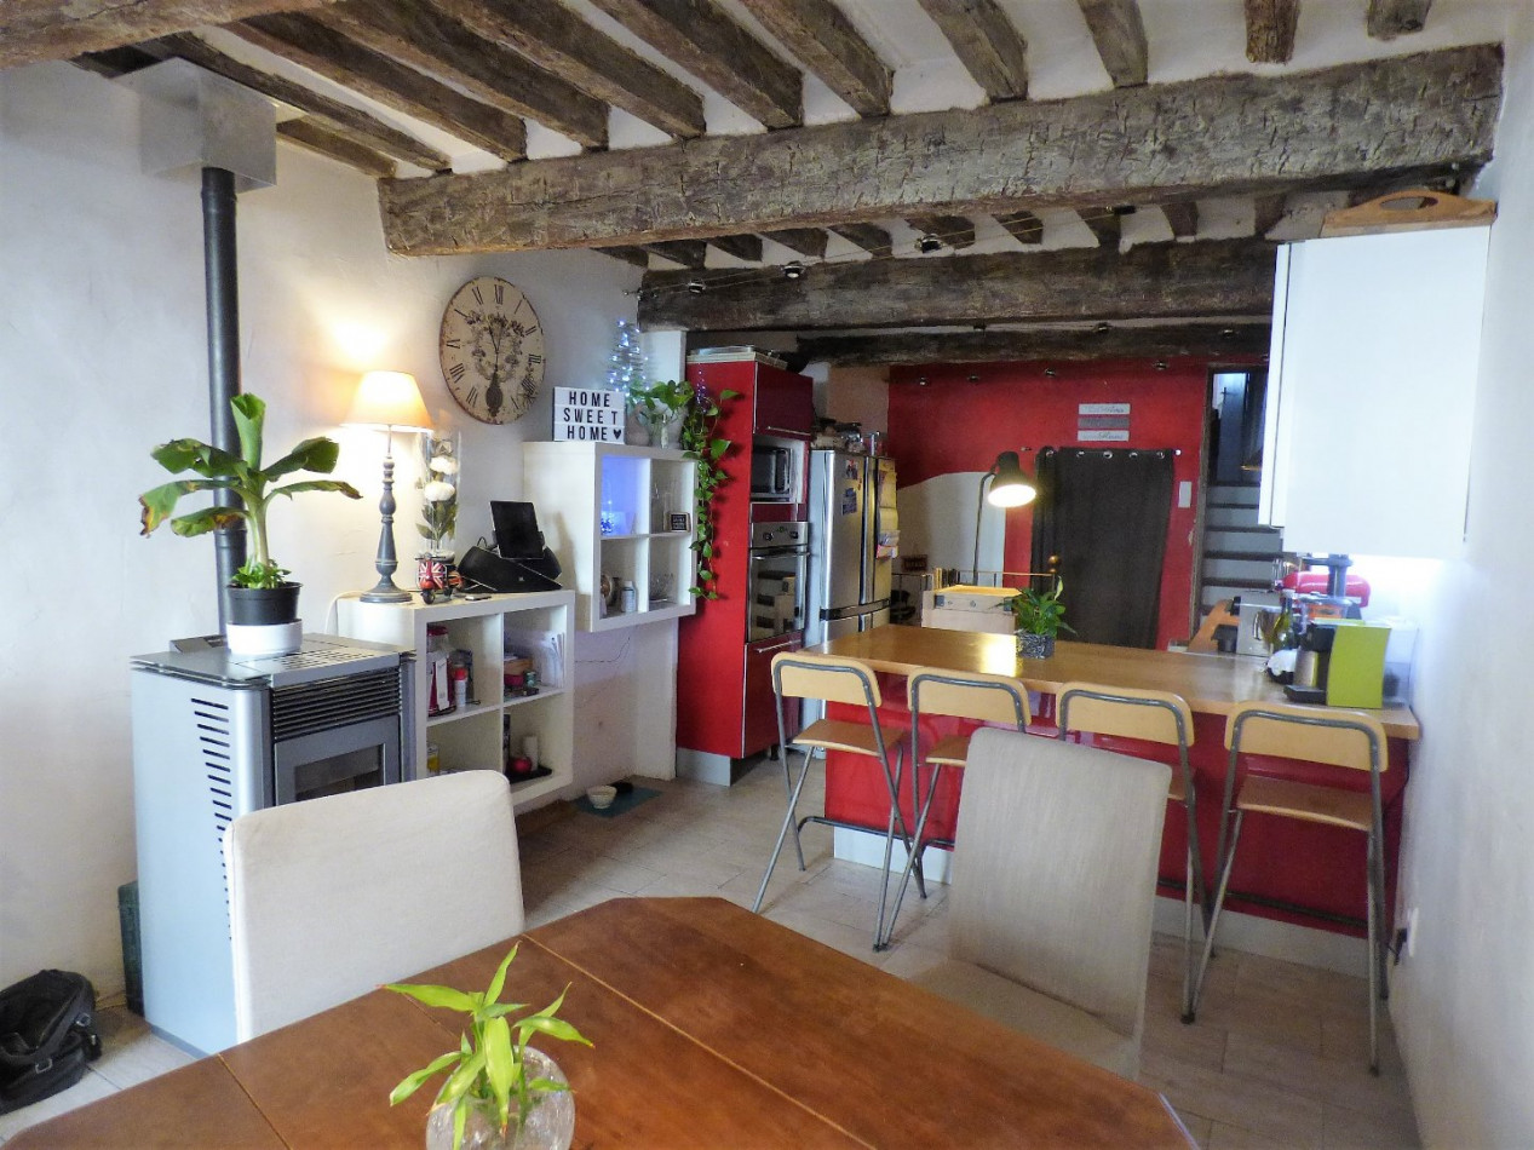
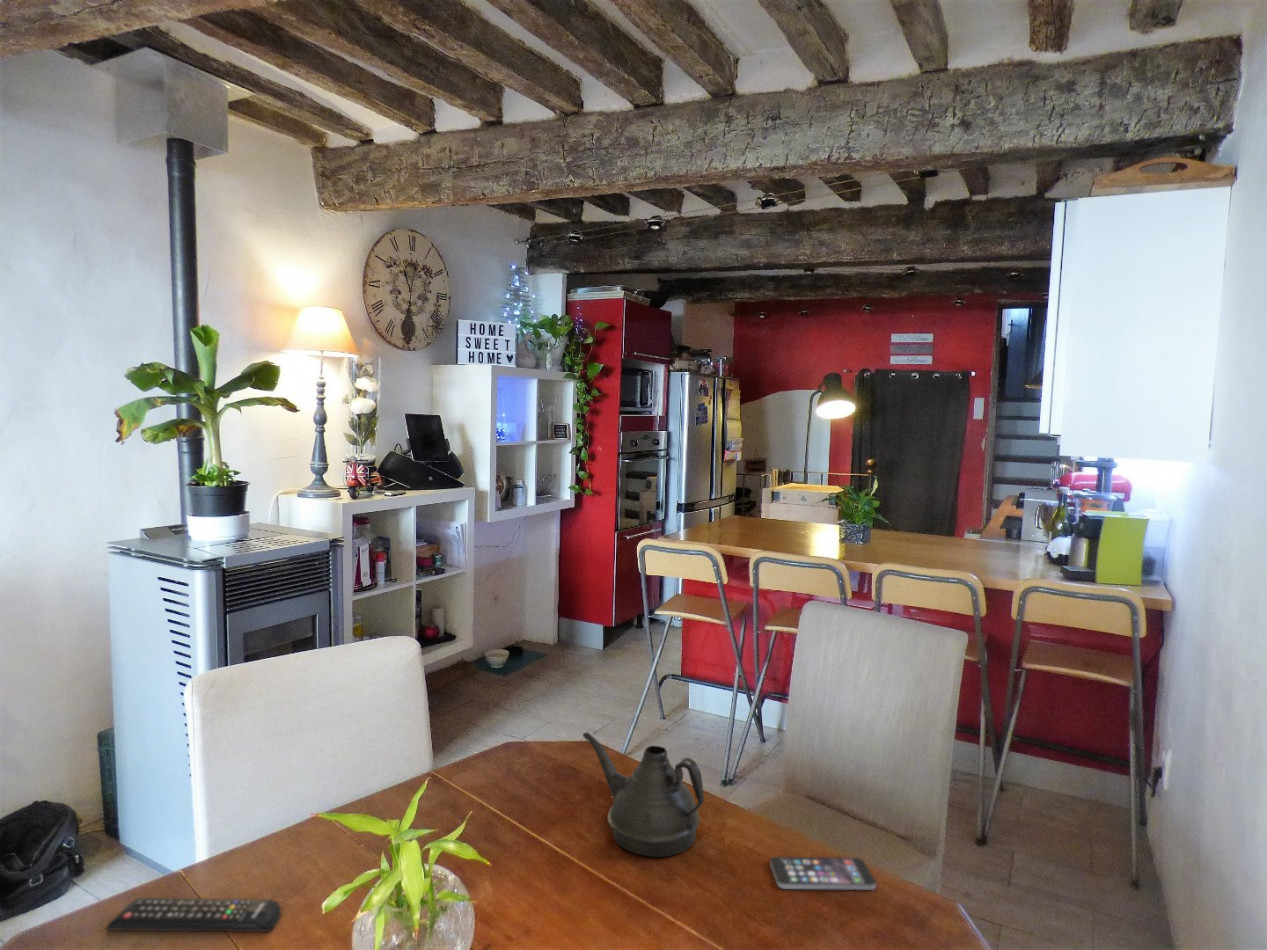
+ teapot [582,731,705,858]
+ remote control [105,897,282,933]
+ smartphone [769,856,877,891]
